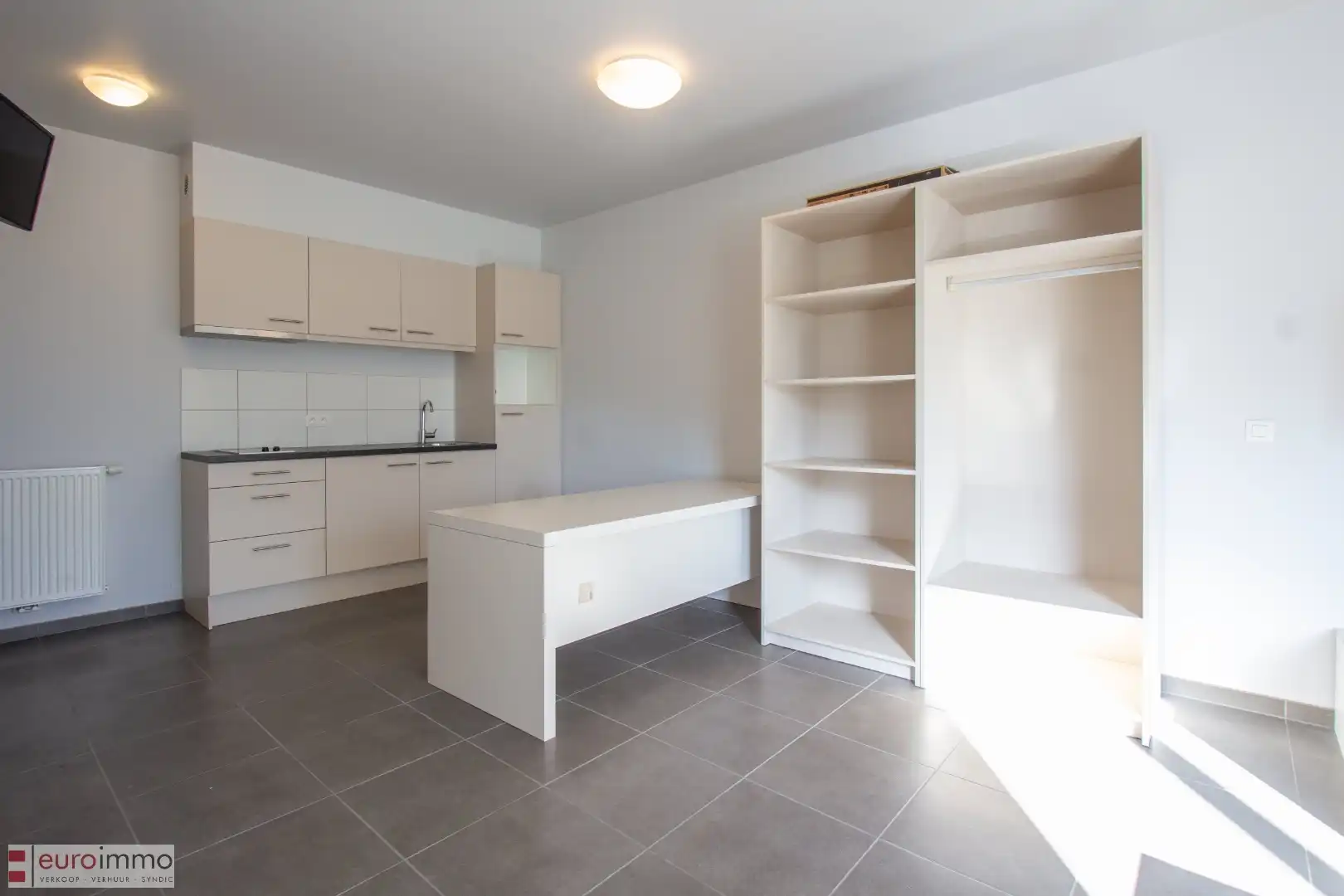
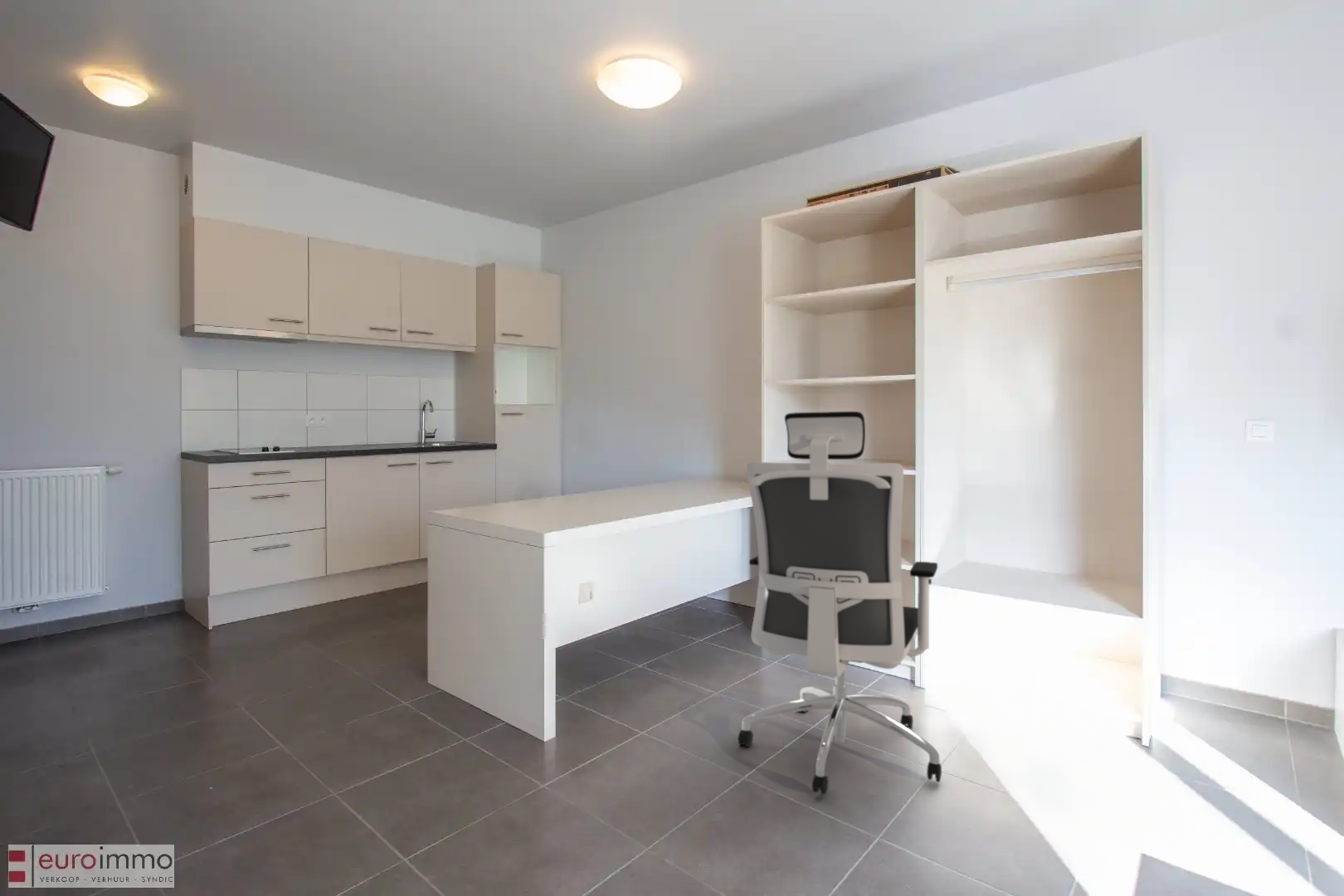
+ office chair [738,411,942,796]
